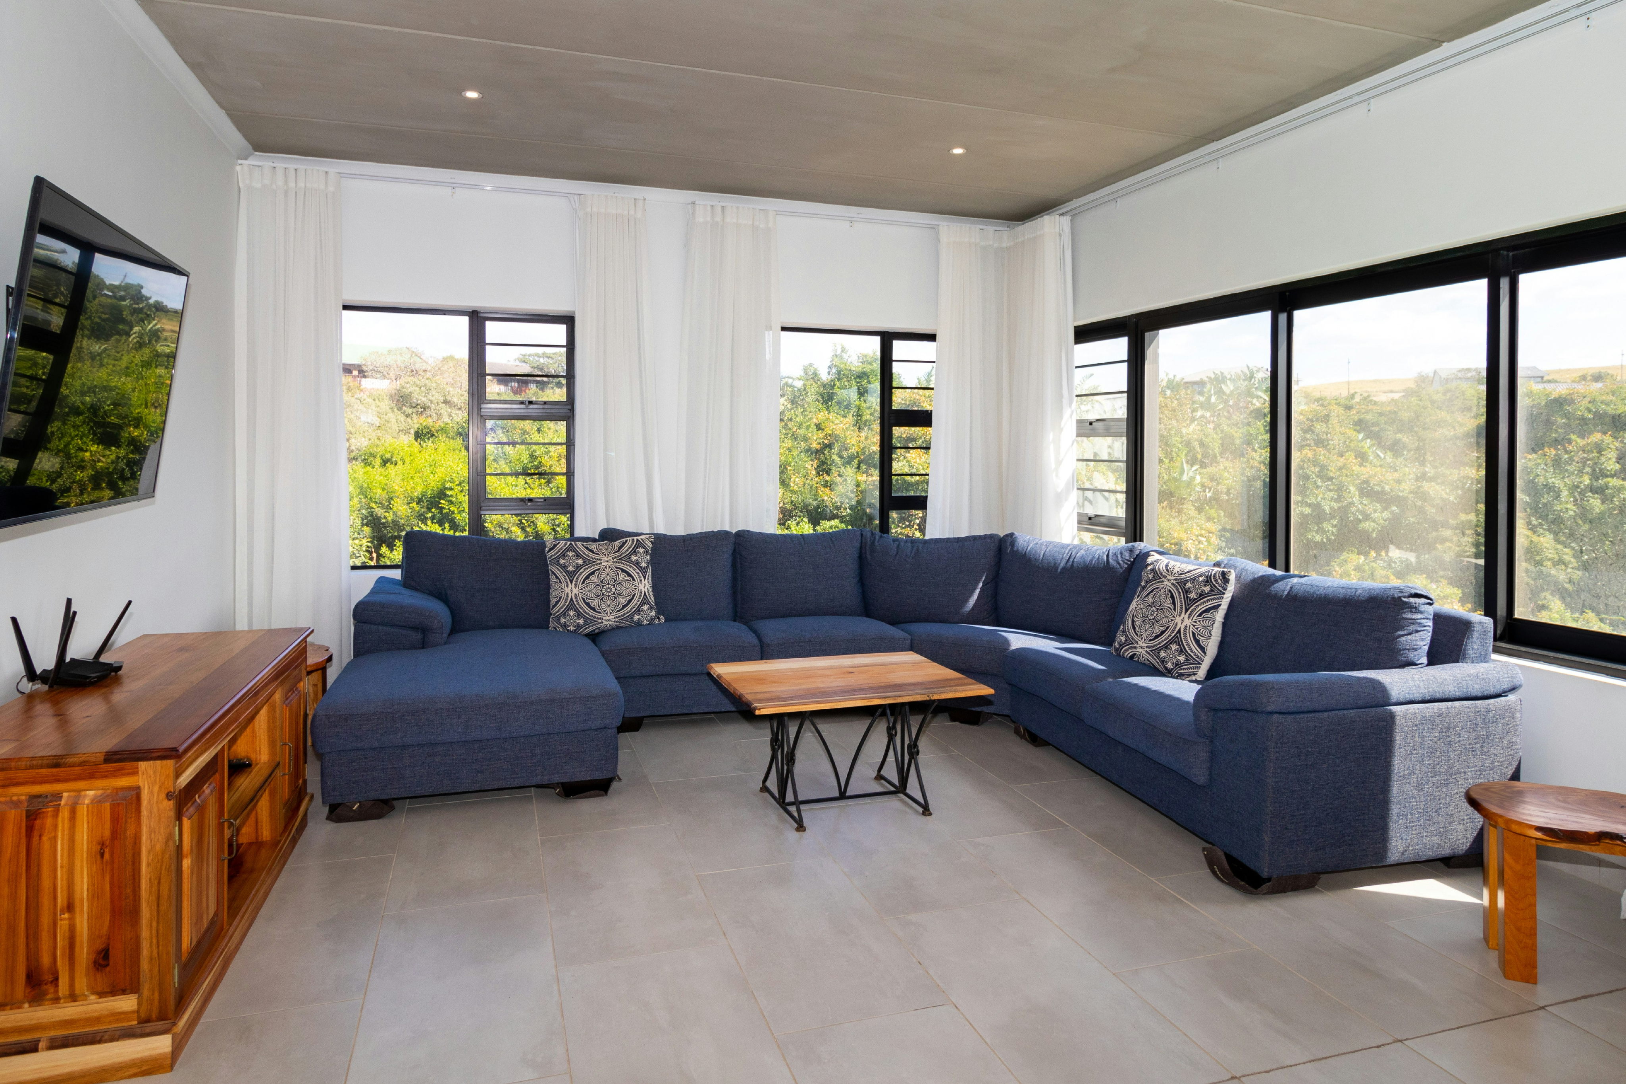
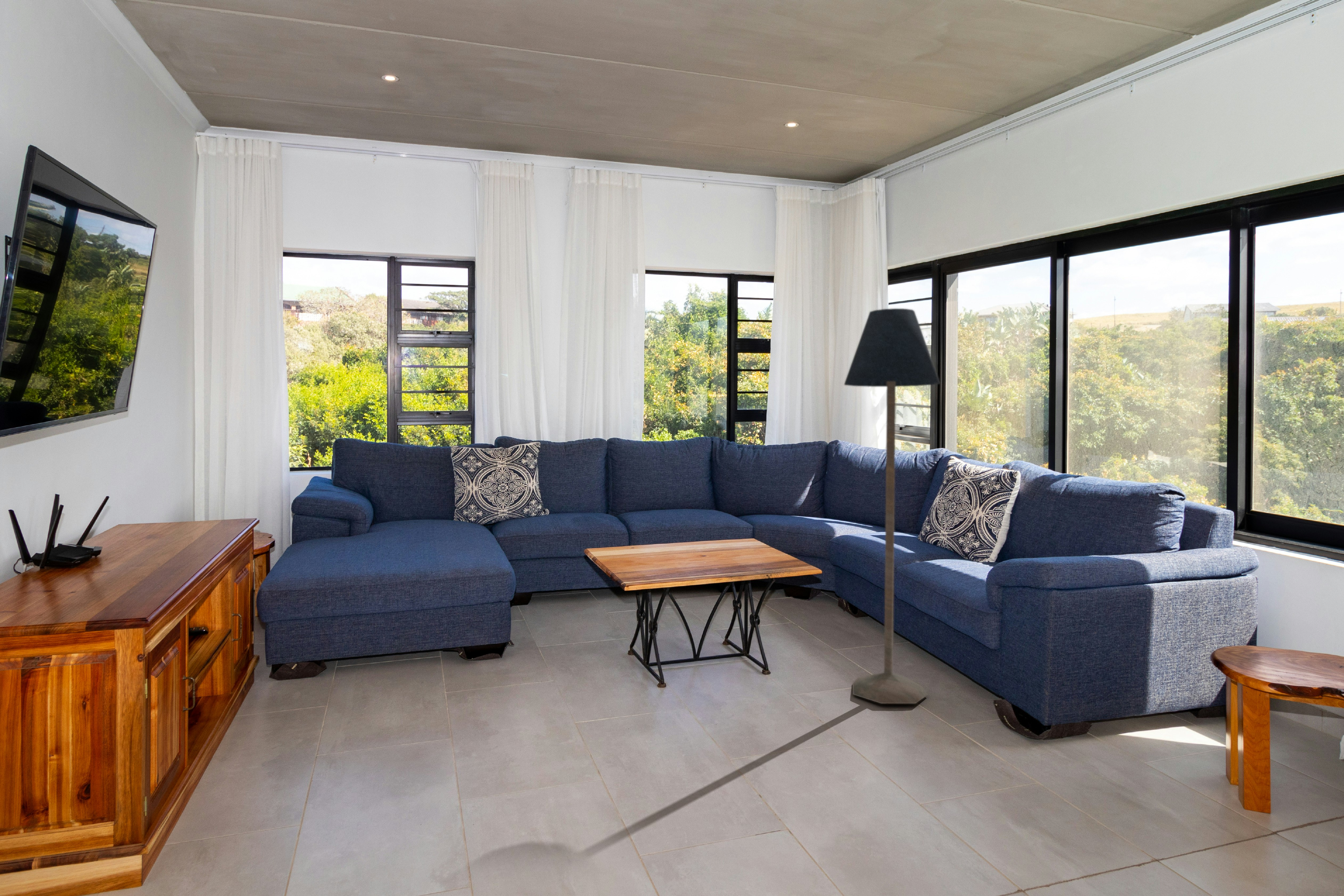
+ floor lamp [844,308,941,704]
